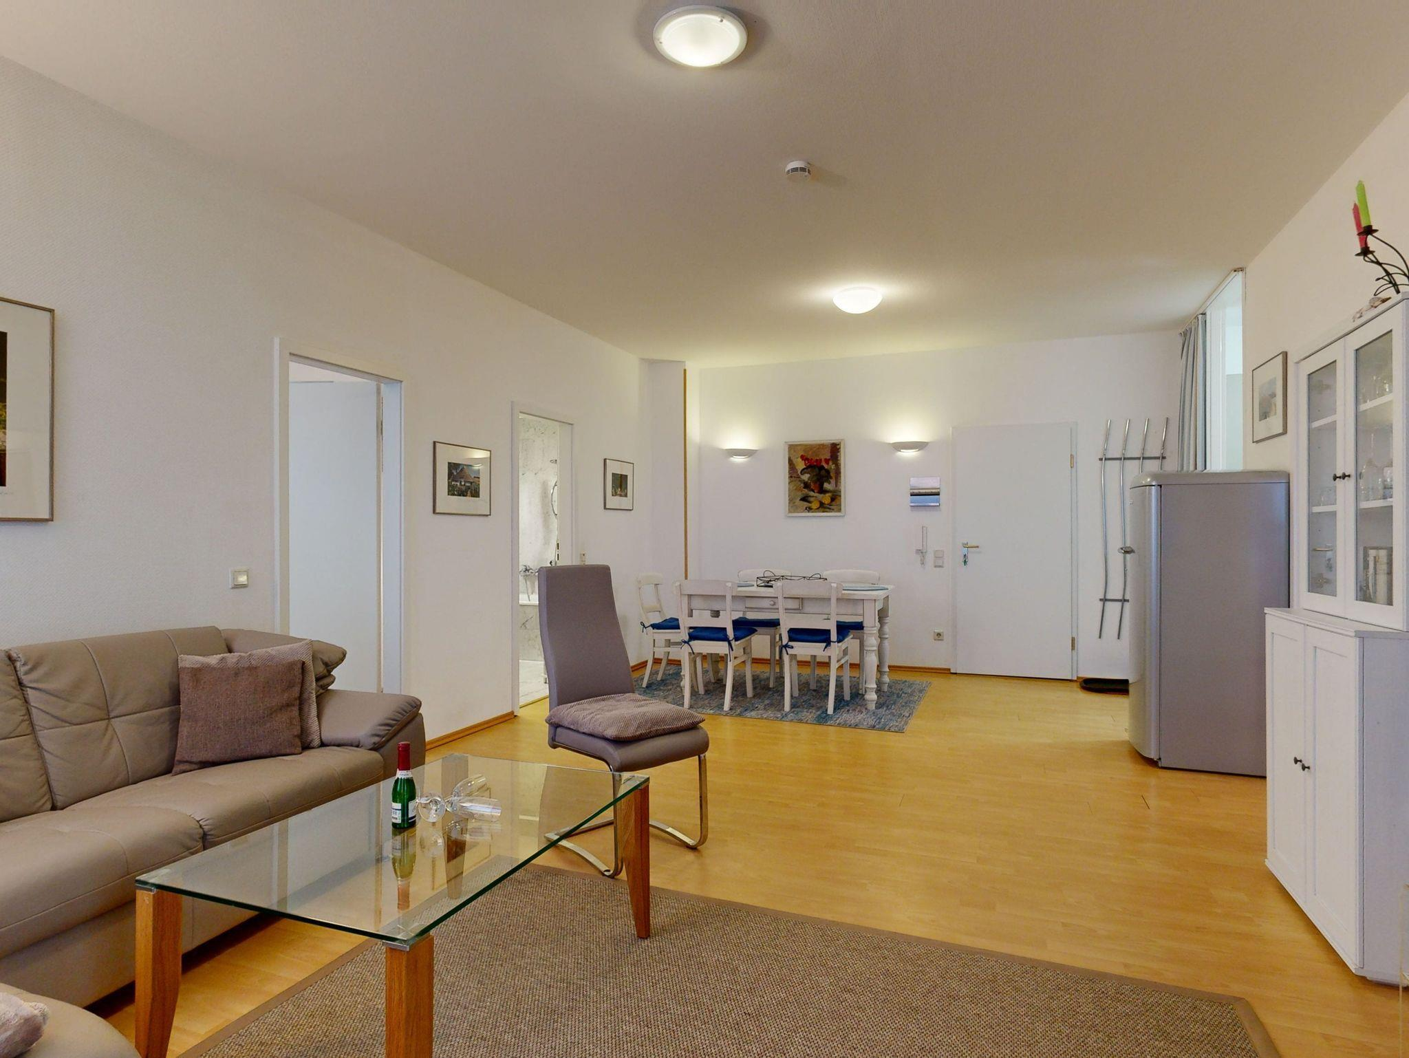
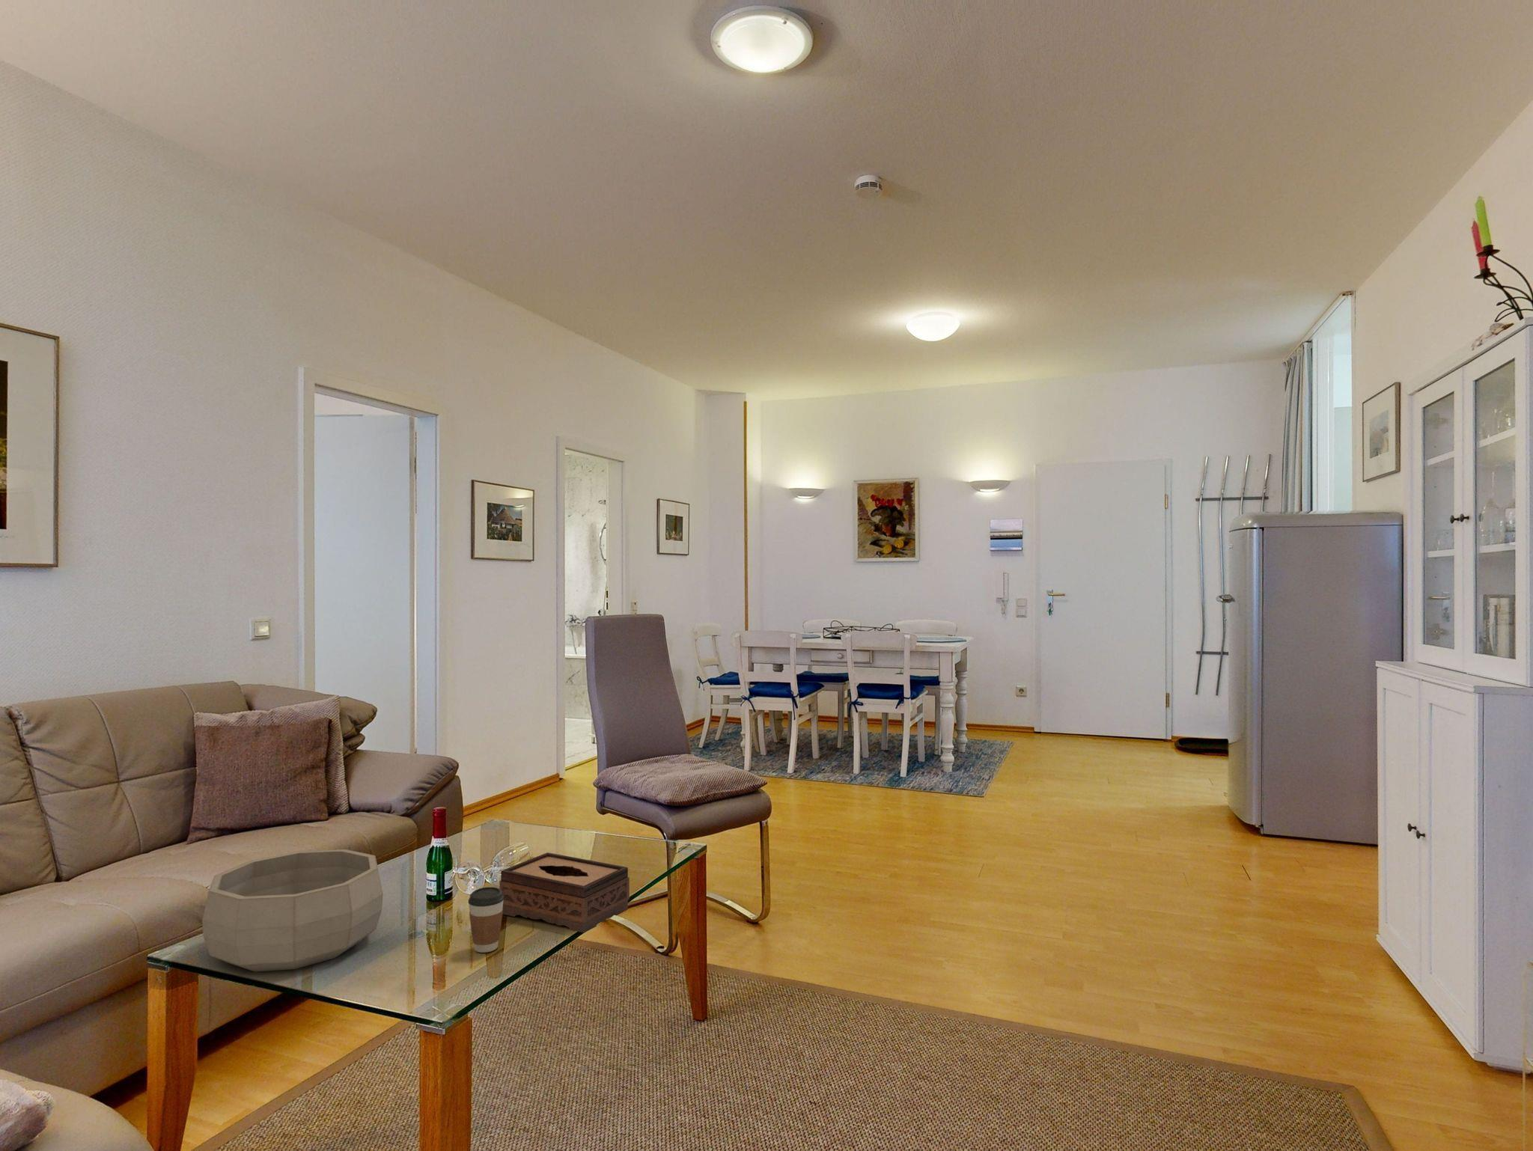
+ tissue box [498,851,630,933]
+ decorative bowl [202,849,384,972]
+ coffee cup [468,886,504,954]
